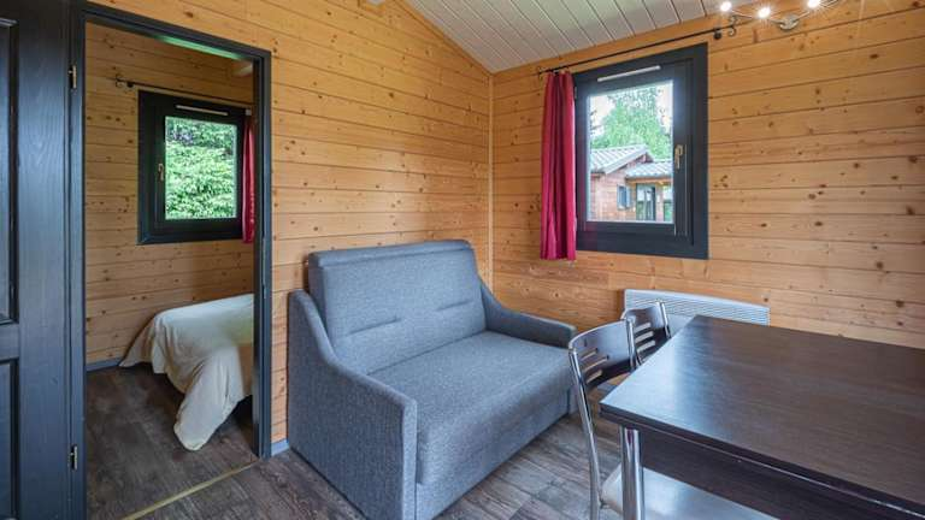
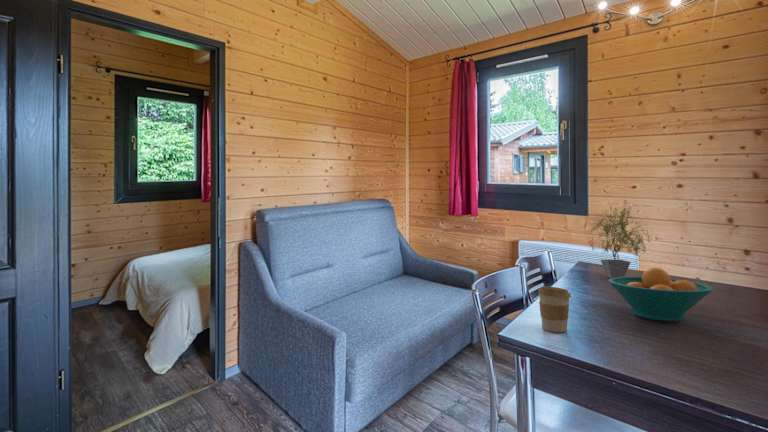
+ coffee cup [537,285,572,333]
+ fruit bowl [607,267,714,322]
+ potted plant [583,199,658,279]
